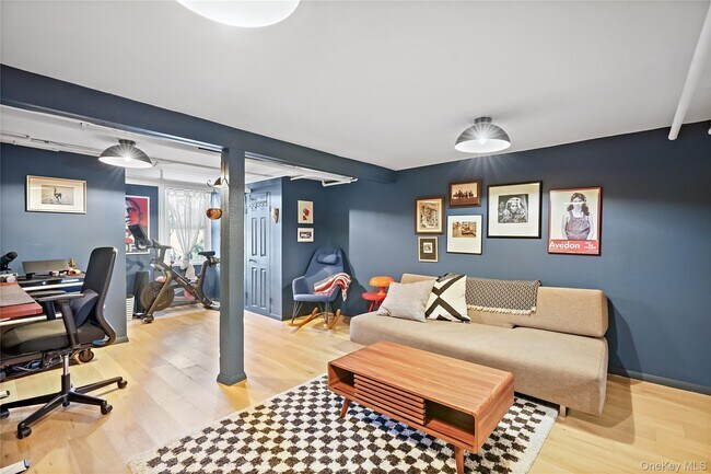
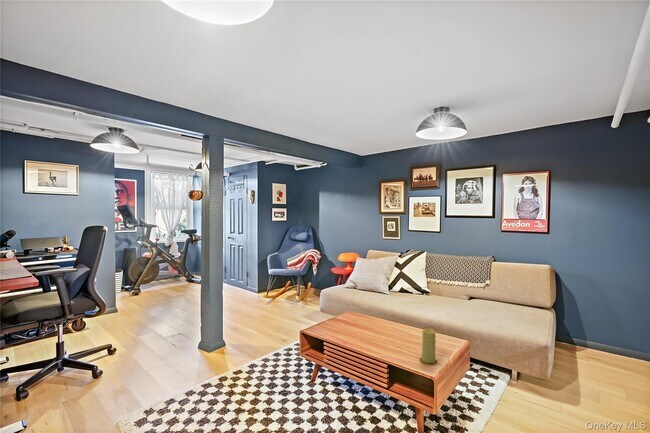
+ candle [418,328,439,367]
